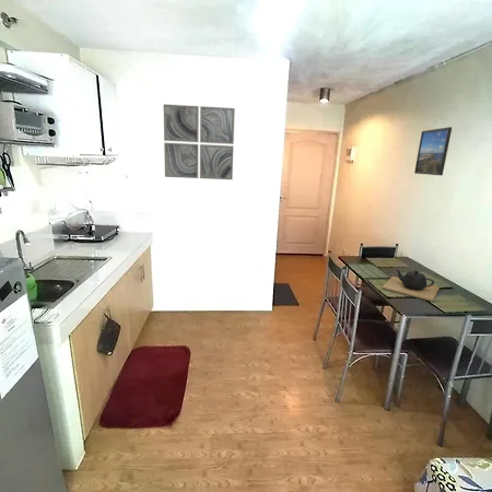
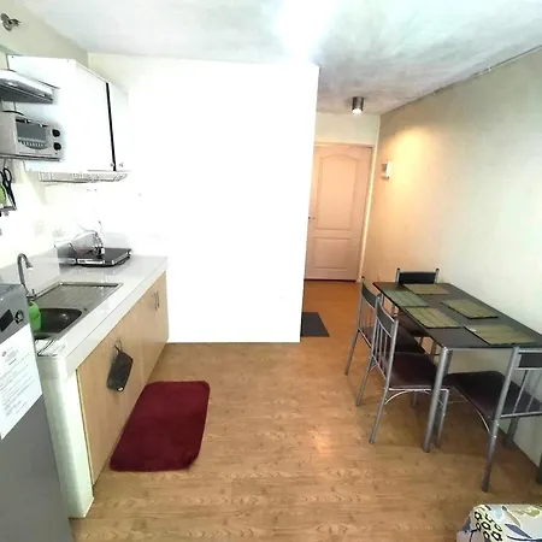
- teapot [380,269,441,303]
- wall art [163,103,236,180]
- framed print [413,126,453,176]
